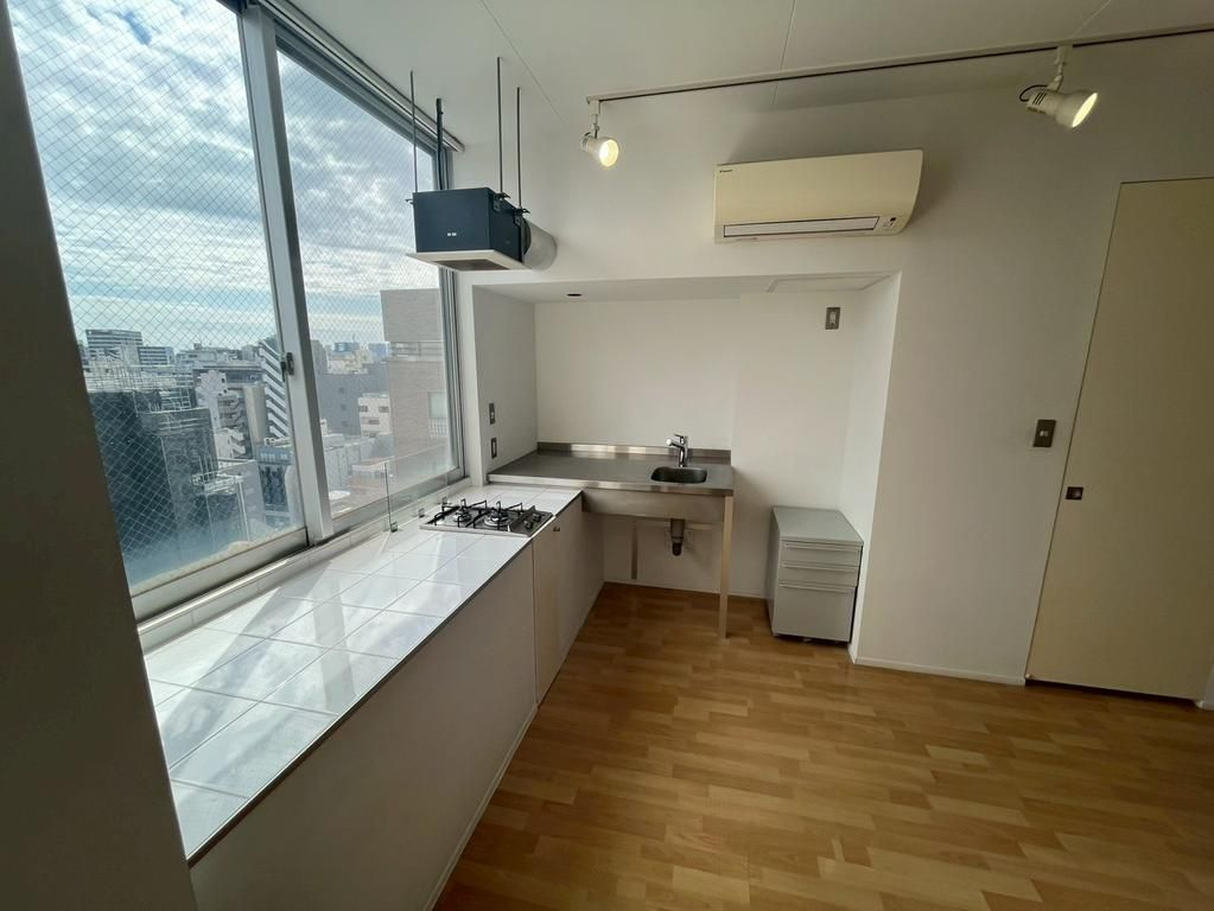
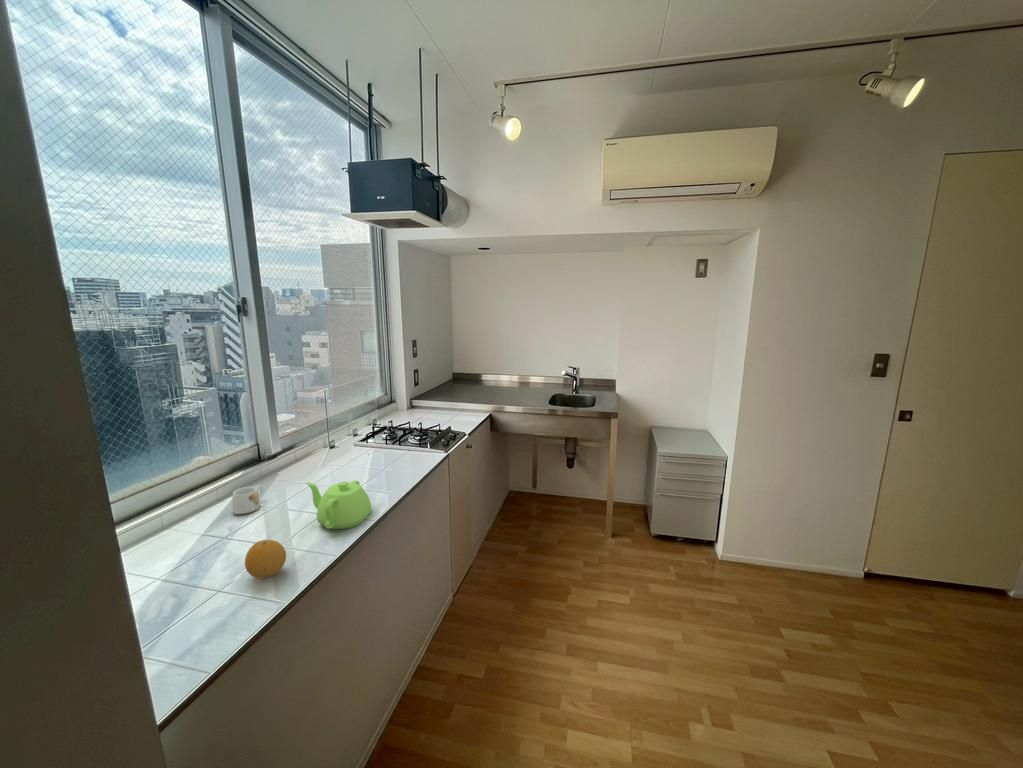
+ fruit [244,539,287,580]
+ teapot [305,479,372,530]
+ mug [231,484,264,515]
